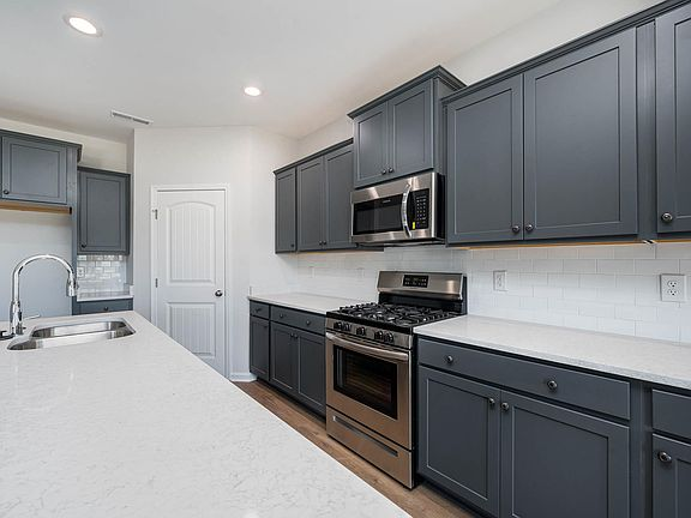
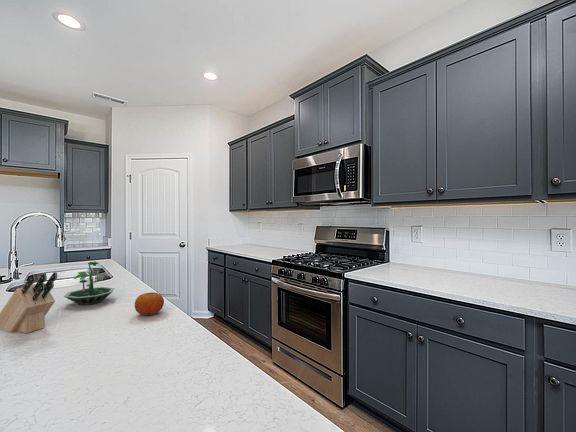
+ terrarium [63,260,115,306]
+ fruit [134,291,165,316]
+ knife block [0,271,58,334]
